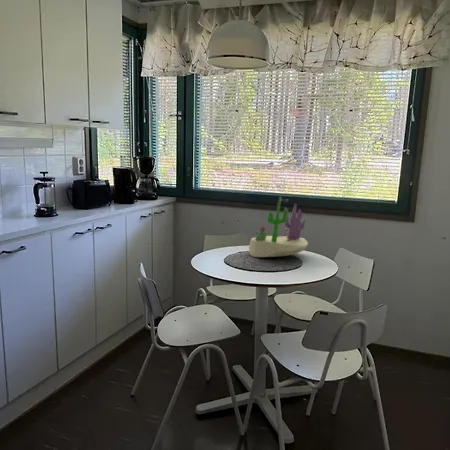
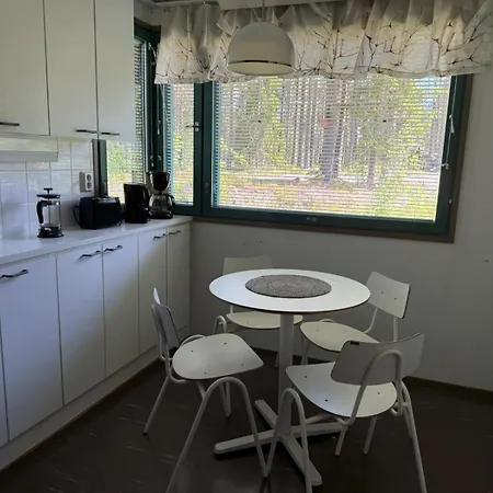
- succulent planter [248,195,309,258]
